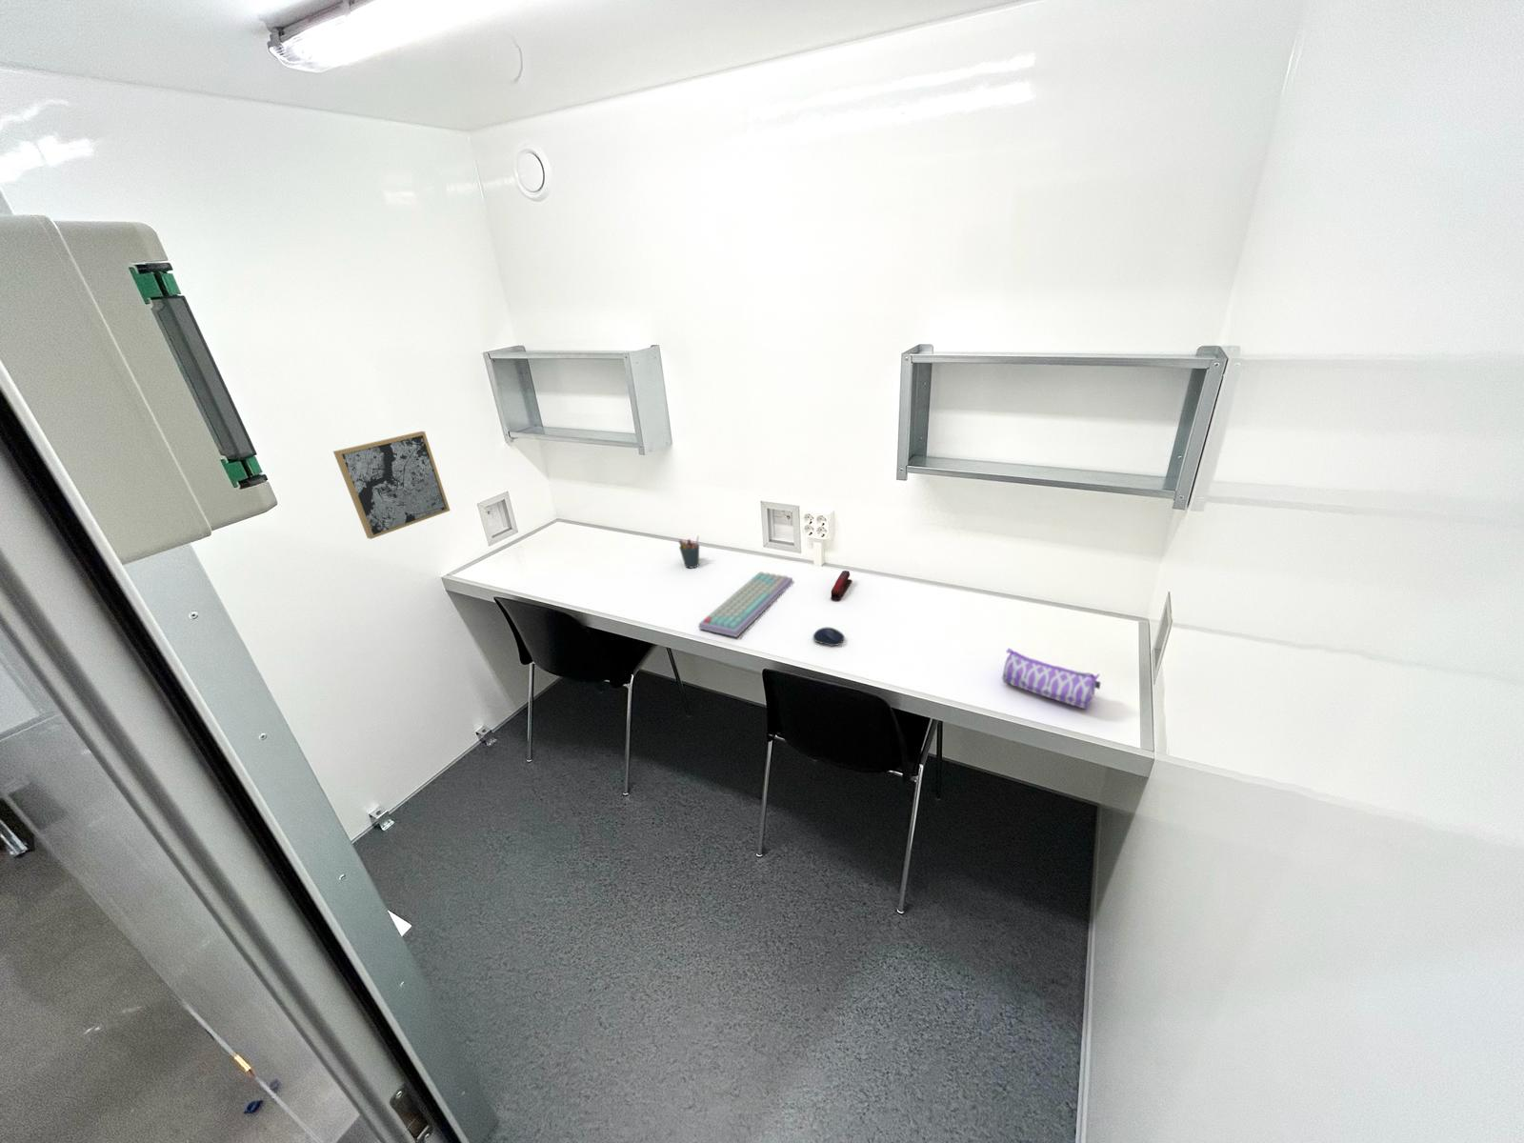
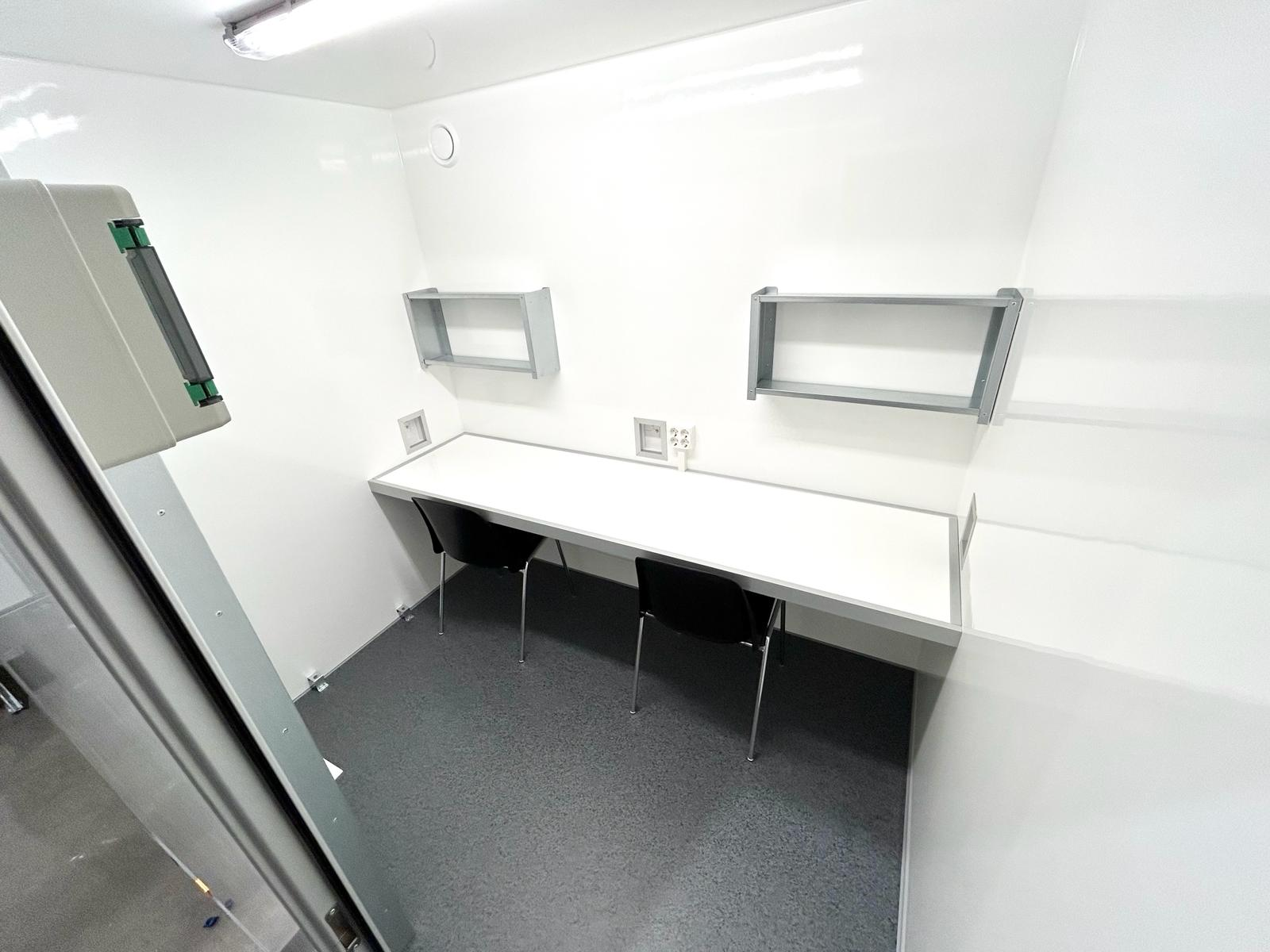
- computer mouse [812,627,846,647]
- pencil case [1001,647,1102,710]
- wall art [332,431,450,540]
- keyboard [698,570,794,639]
- pen holder [678,534,700,569]
- stapler [829,569,852,602]
